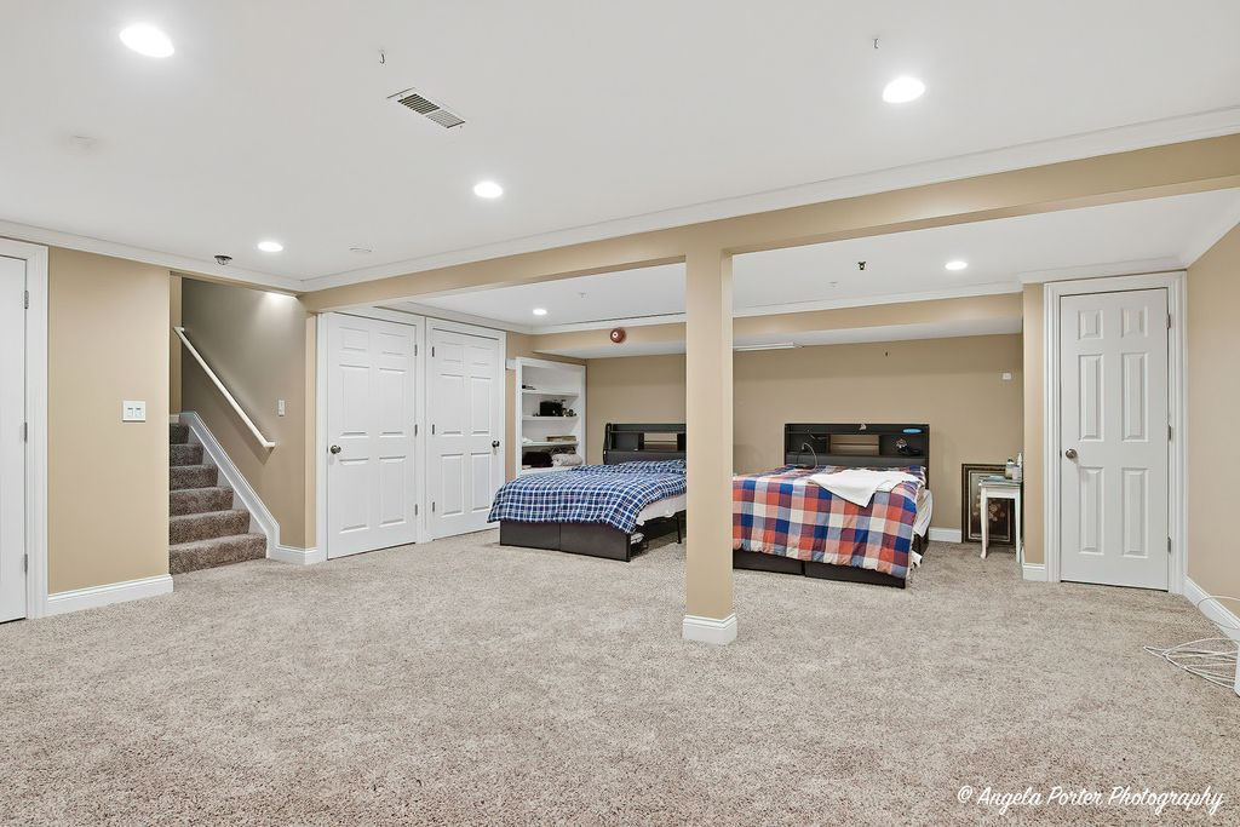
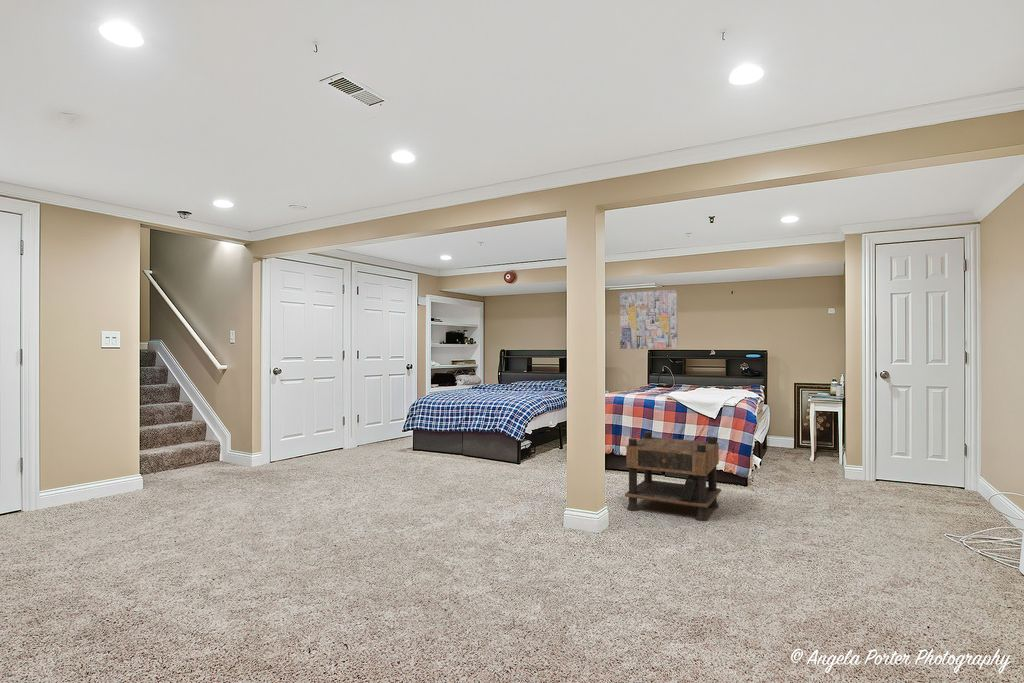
+ nightstand [624,430,722,523]
+ wall art [619,289,678,350]
